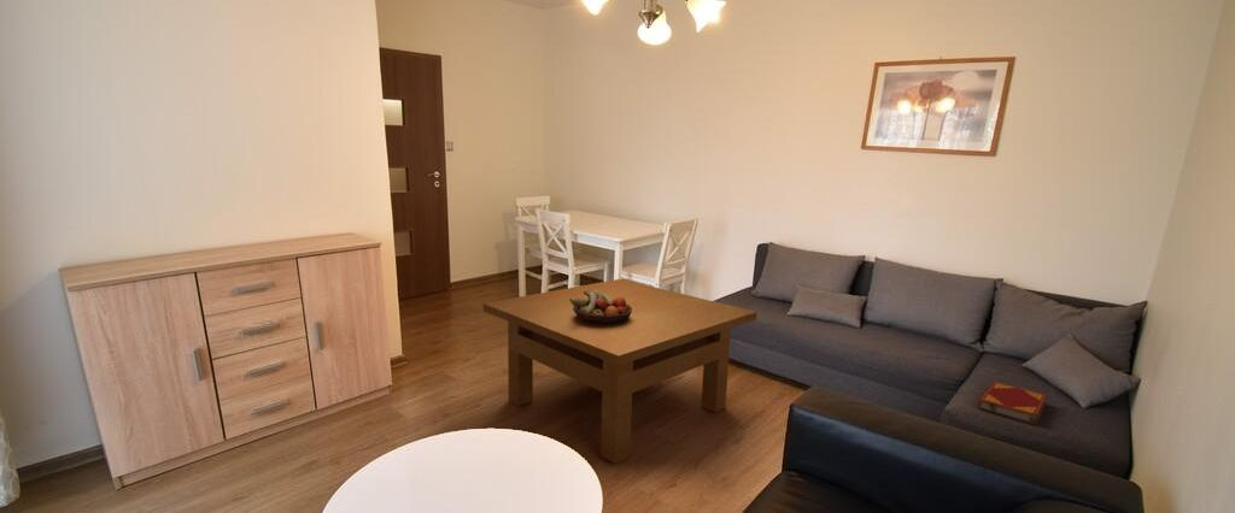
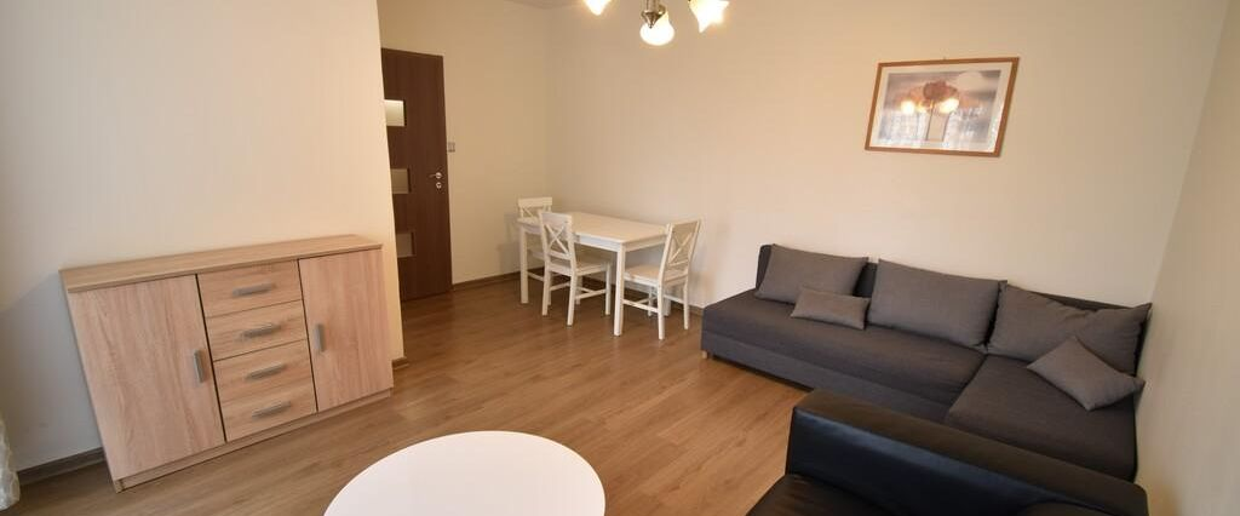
- table [482,278,759,465]
- fruit bowl [569,290,632,324]
- hardback book [977,381,1049,426]
